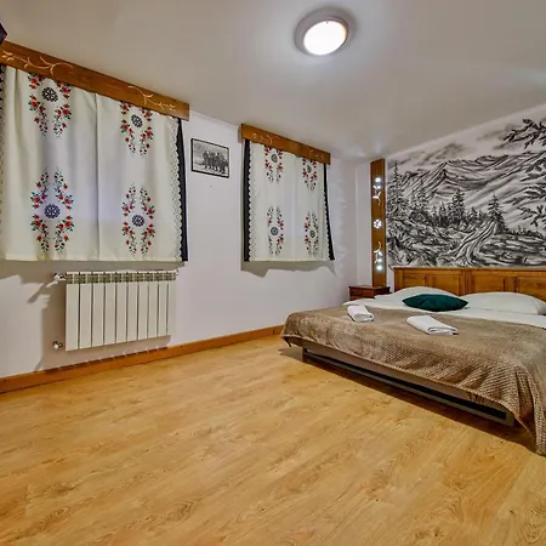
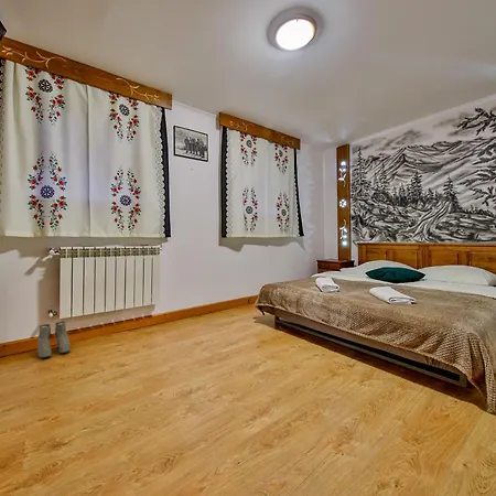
+ boots [36,321,72,359]
